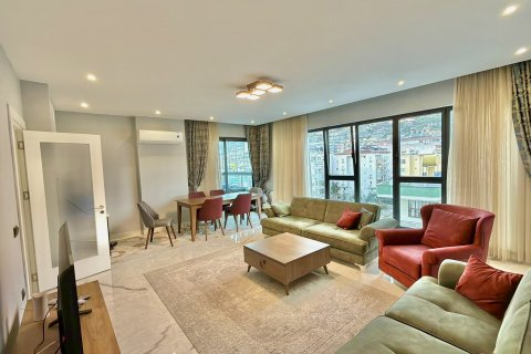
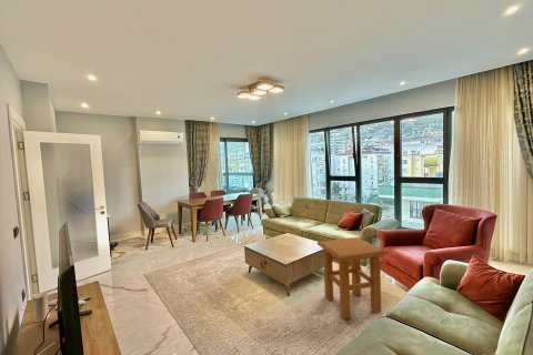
+ side table [316,236,390,321]
